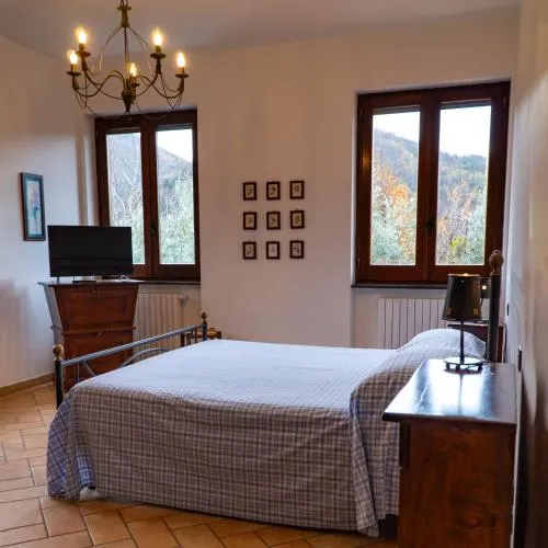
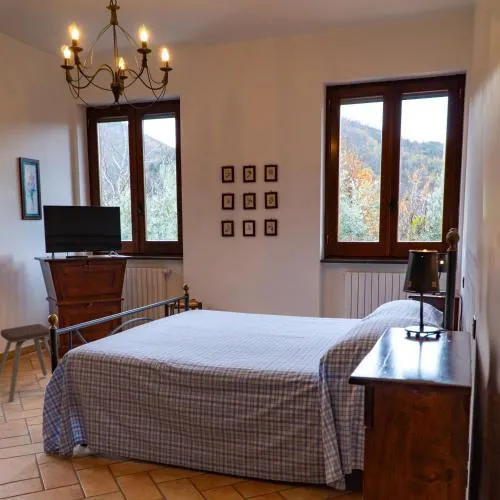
+ music stool [0,323,52,403]
